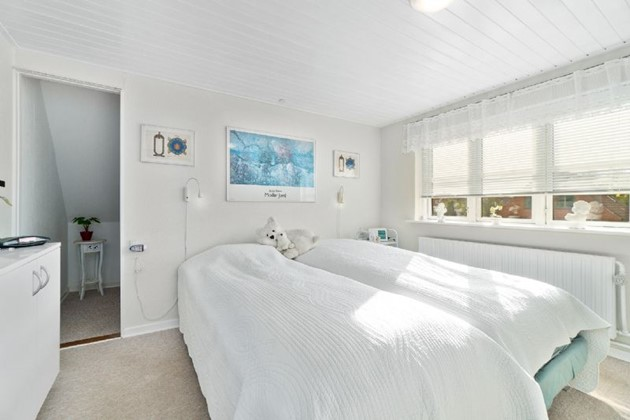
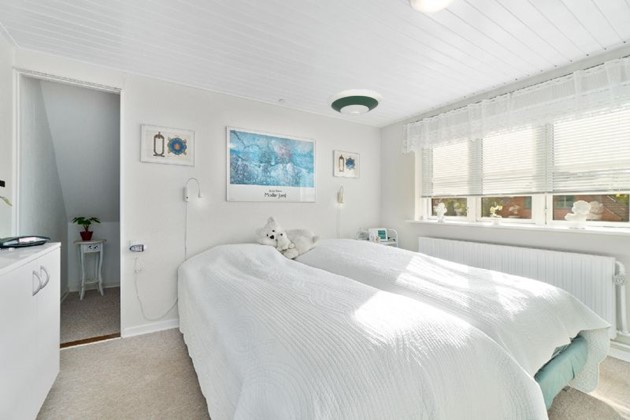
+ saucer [326,88,384,117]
